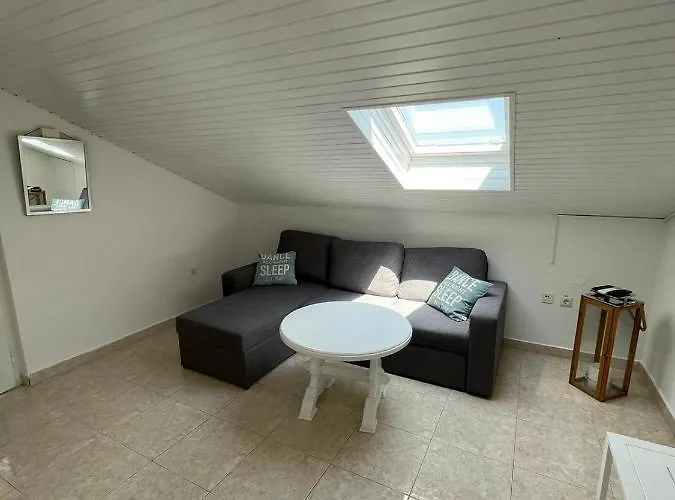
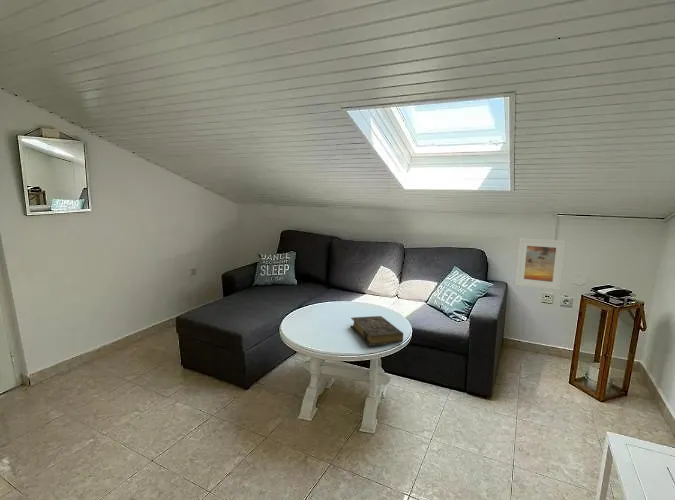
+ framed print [514,237,567,291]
+ book [349,315,404,347]
